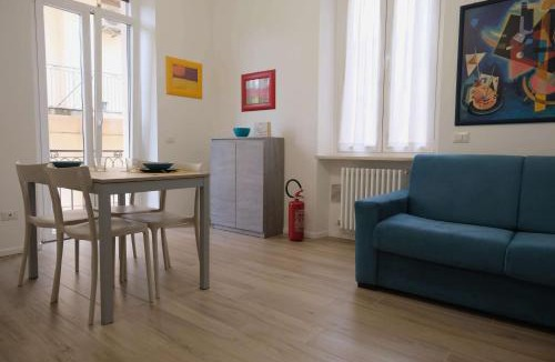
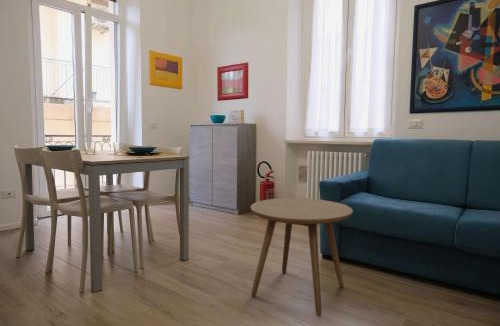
+ side table [250,197,354,317]
